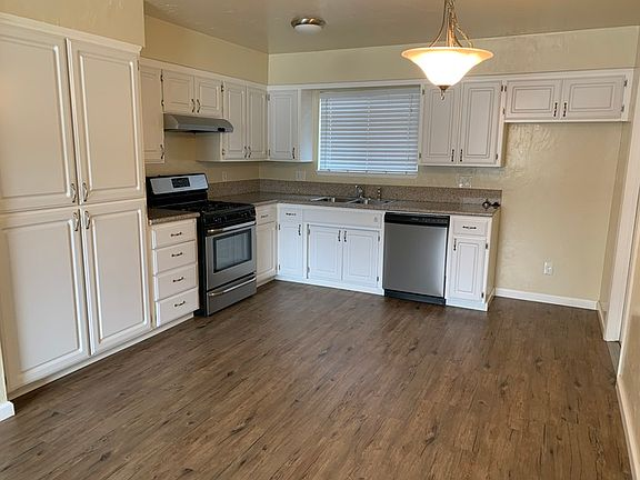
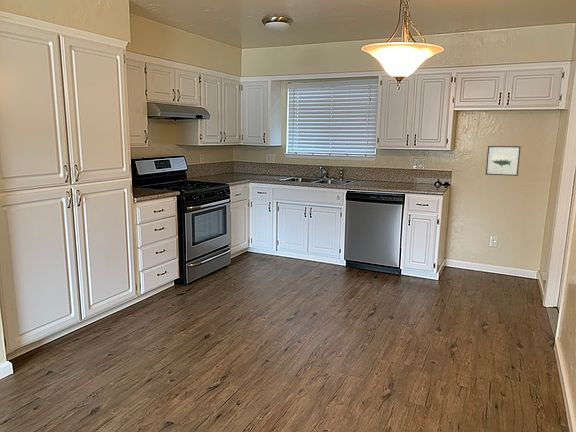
+ wall art [485,145,522,177]
